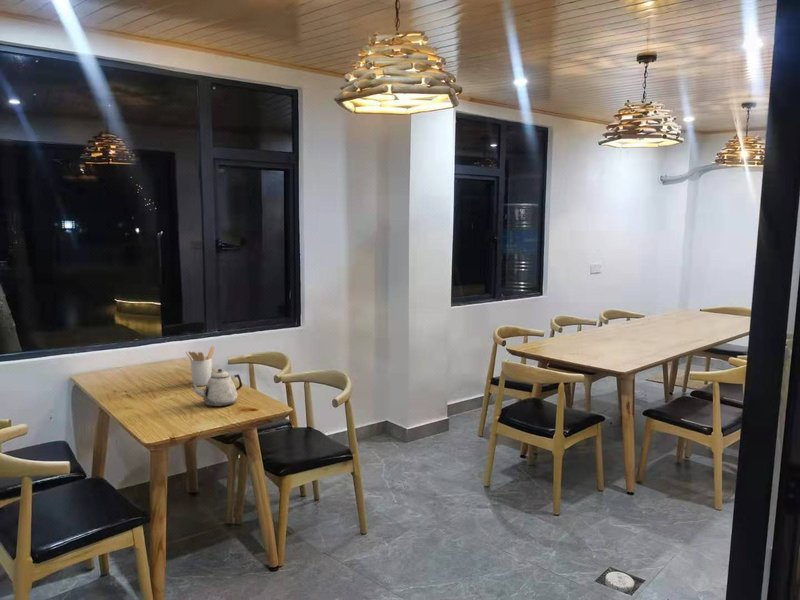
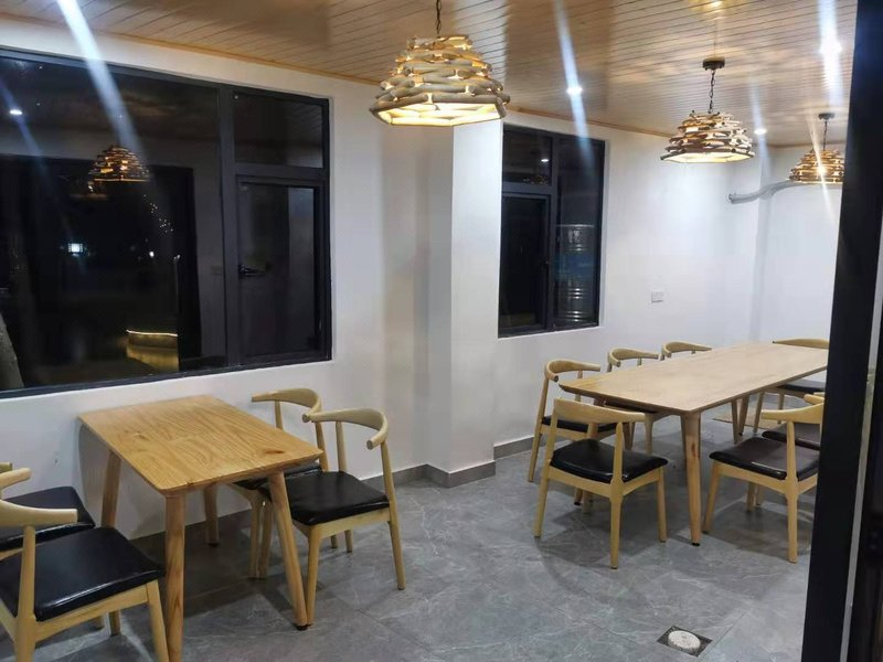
- teapot [190,368,243,407]
- utensil holder [185,345,215,387]
